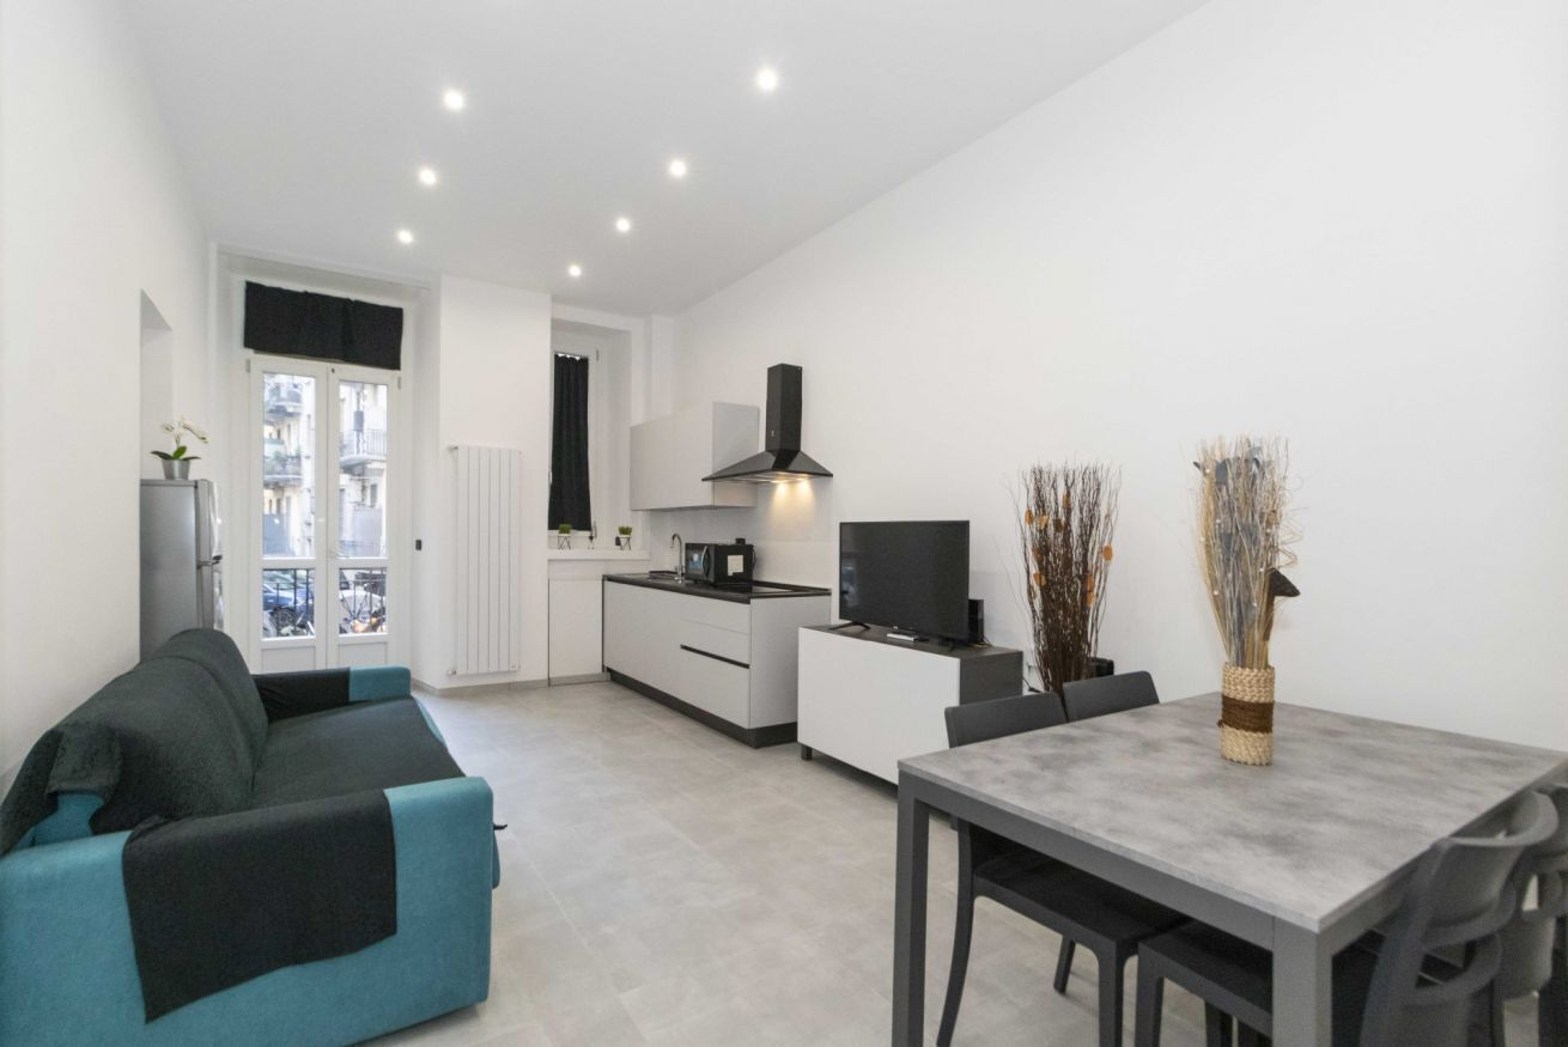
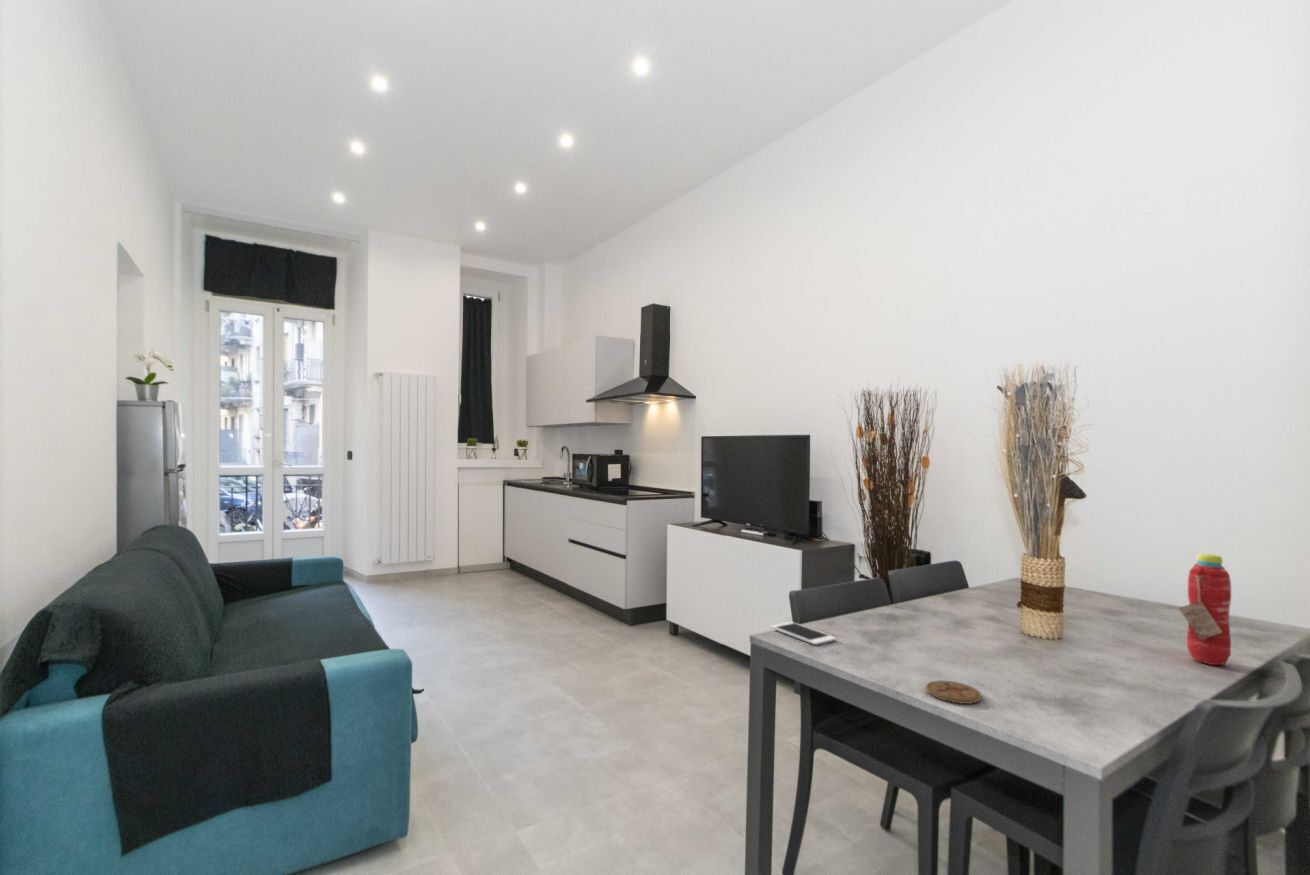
+ cell phone [770,621,837,646]
+ coaster [925,679,983,705]
+ water bottle [1178,553,1232,666]
